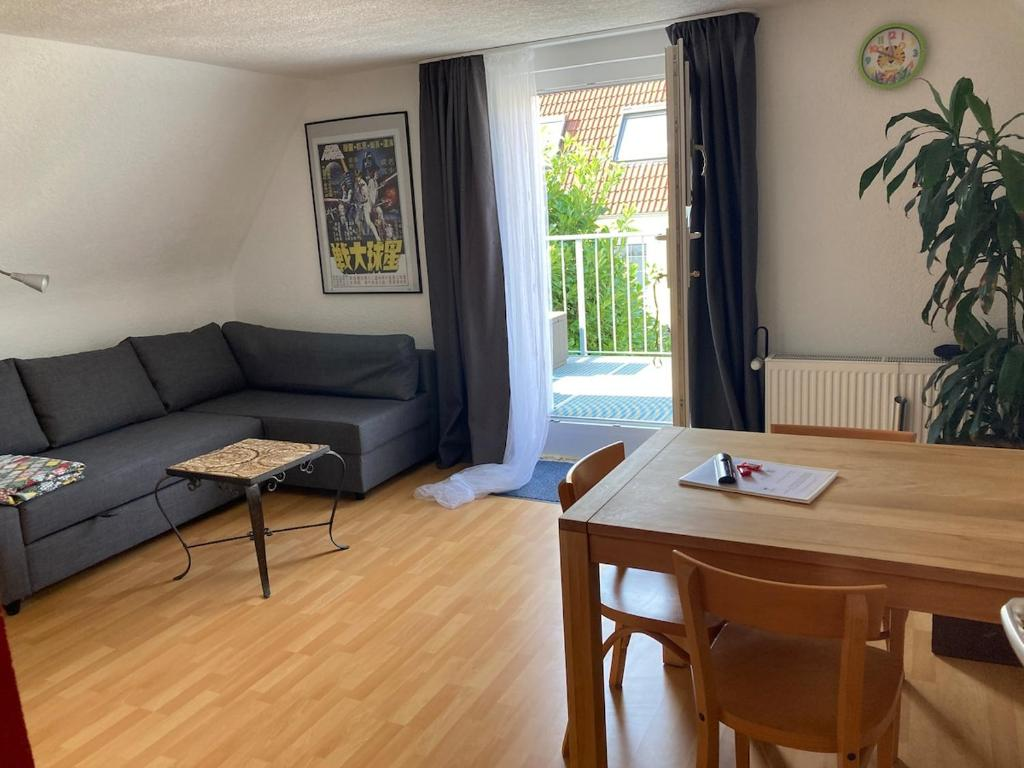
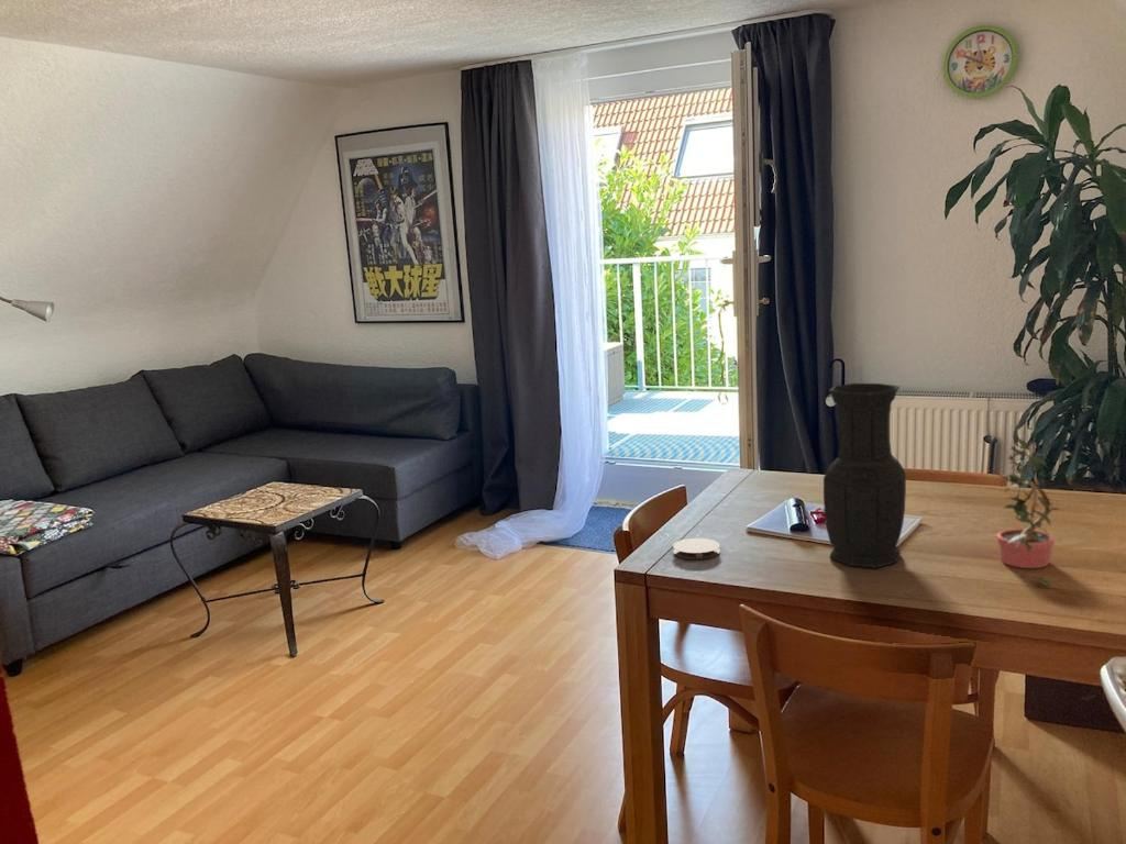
+ vase [823,382,907,569]
+ coaster [672,537,721,560]
+ potted plant [987,436,1066,588]
